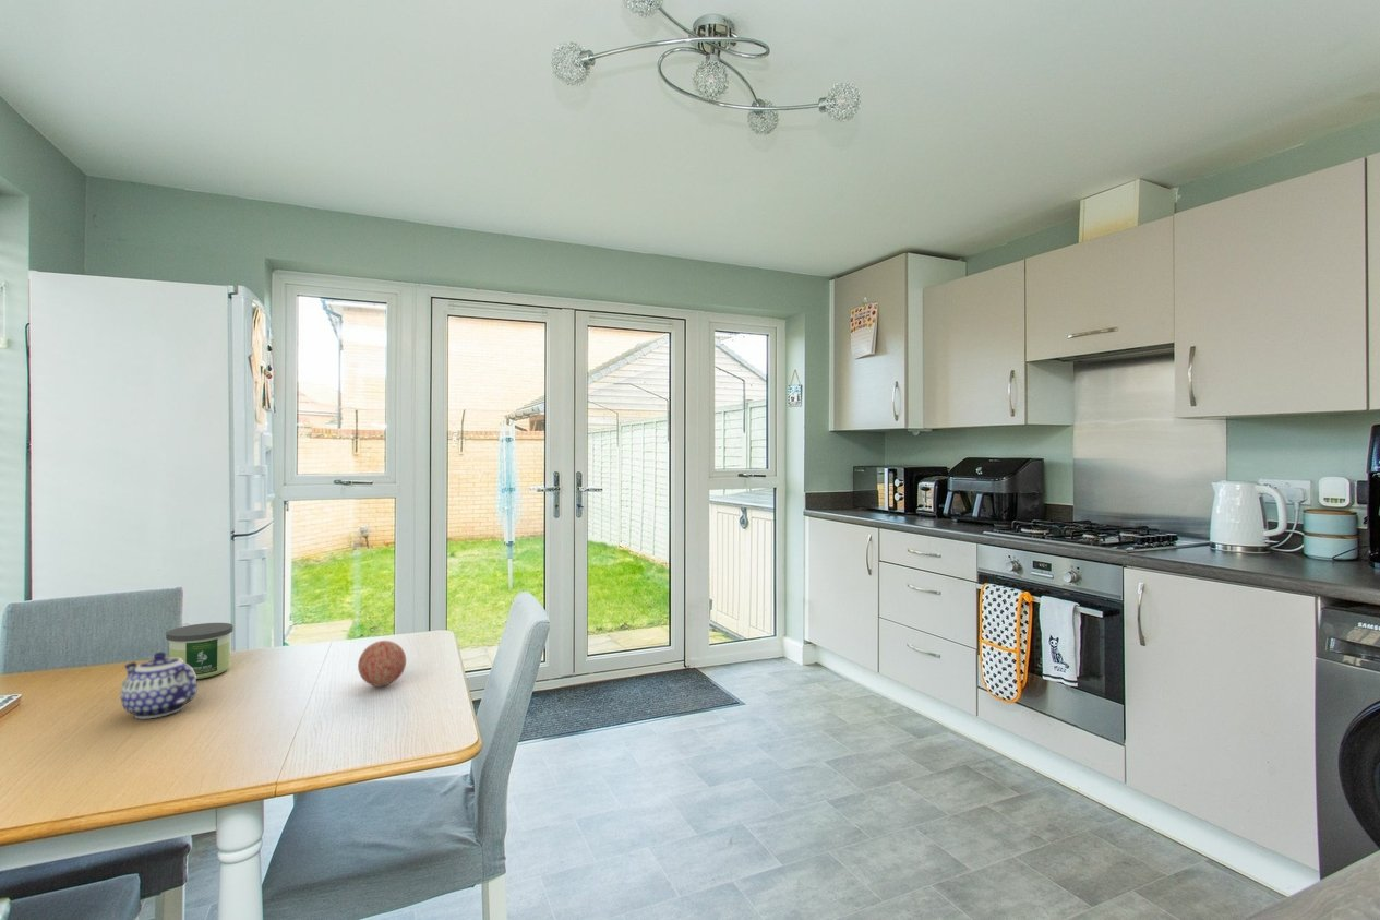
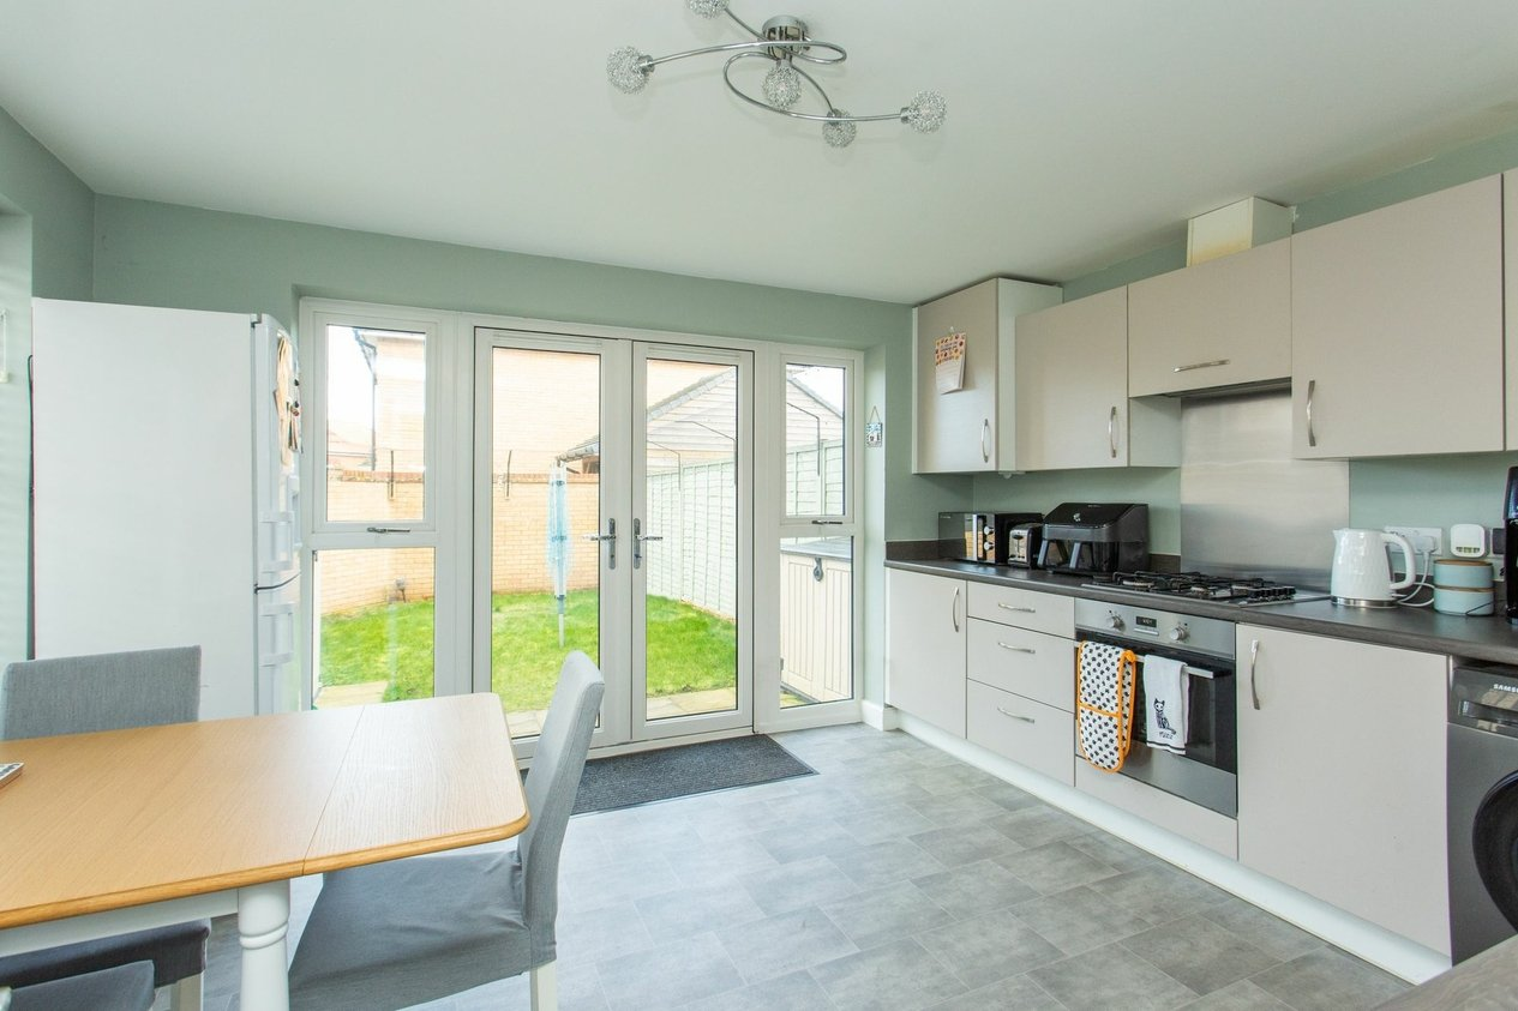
- teapot [120,650,199,719]
- candle [165,622,235,680]
- decorative ball [357,640,407,688]
